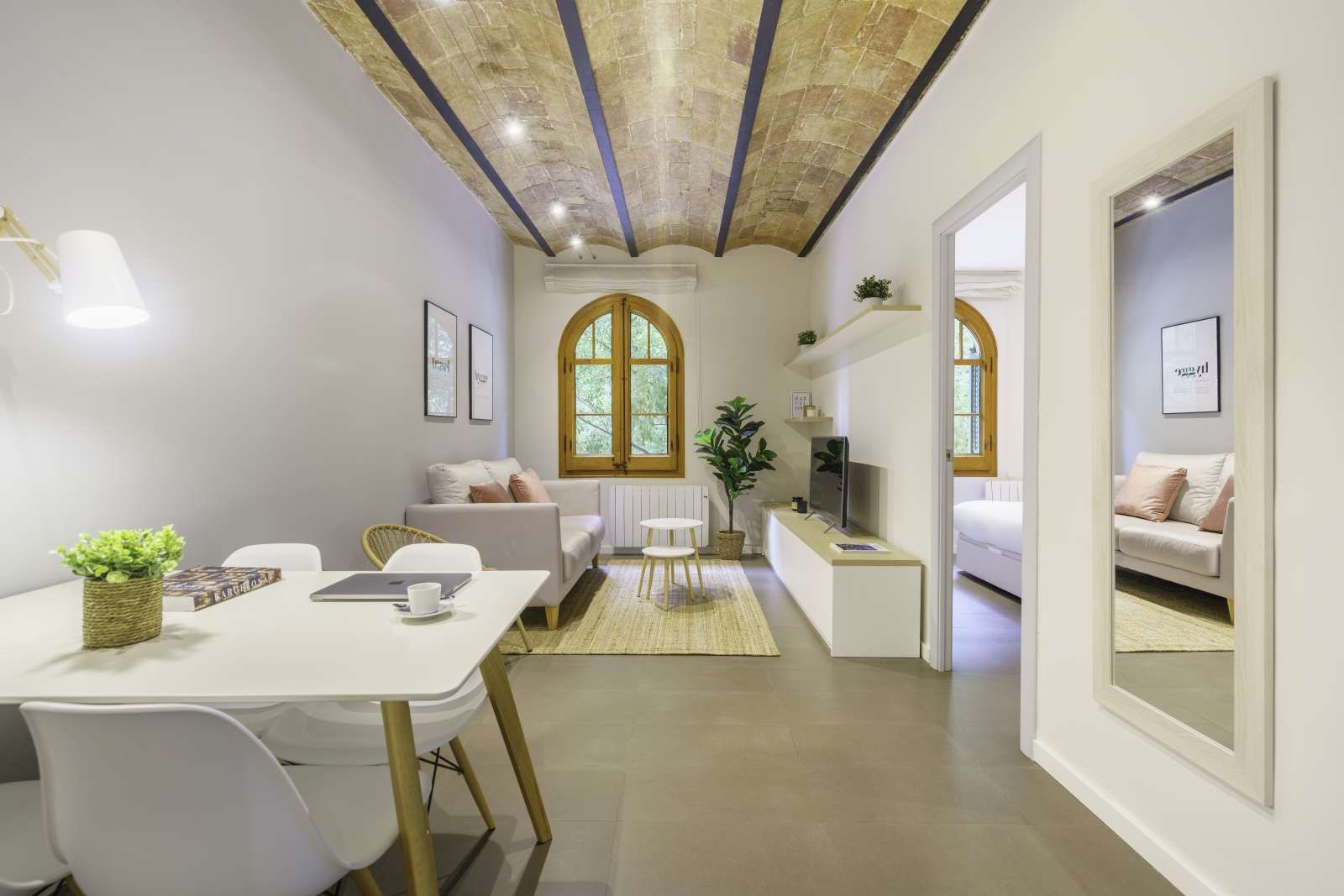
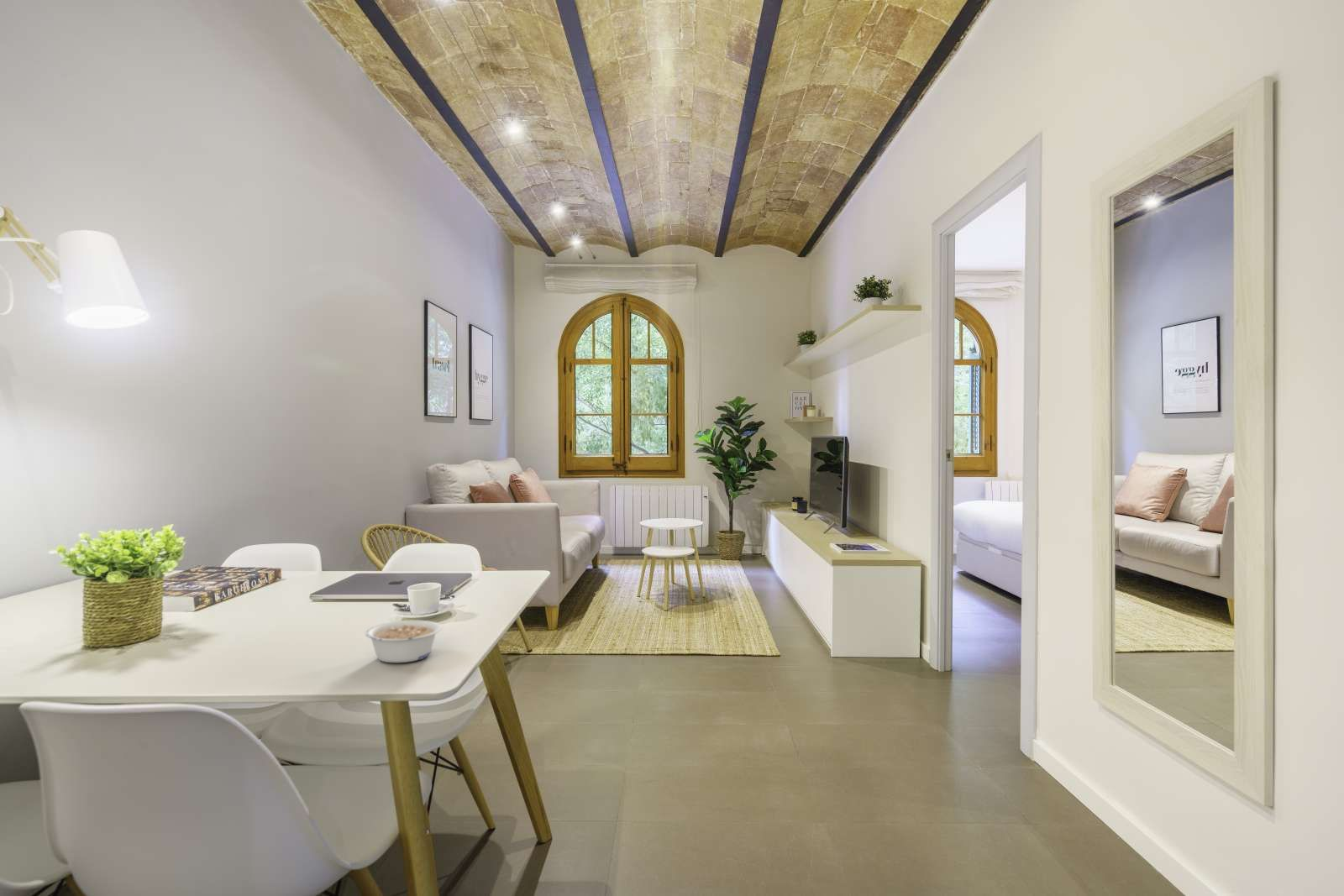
+ legume [364,619,443,663]
